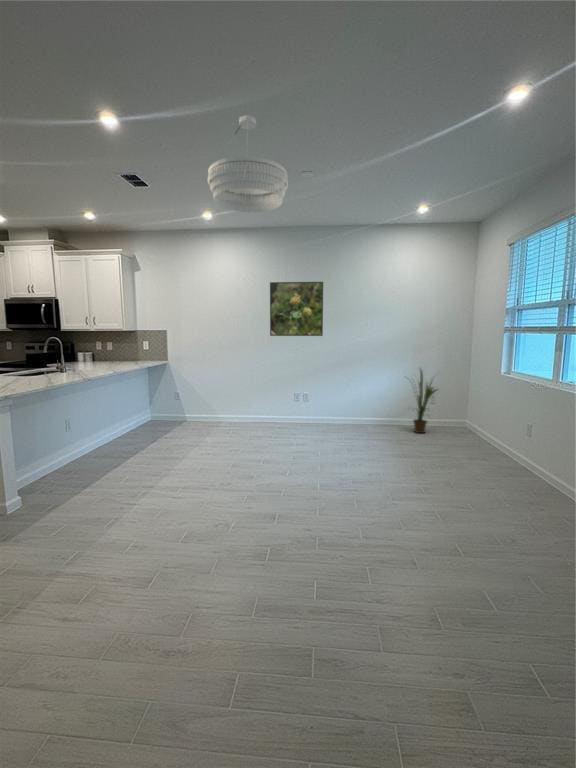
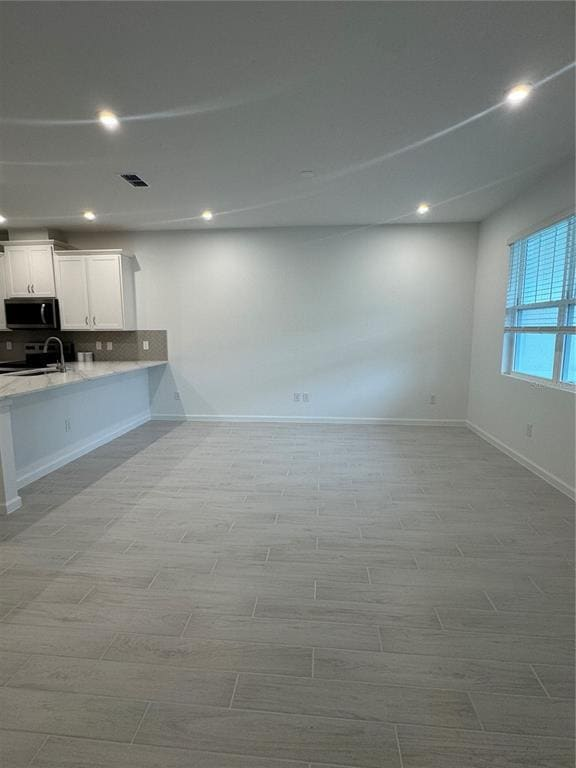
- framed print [269,281,324,337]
- chandelier [207,114,289,213]
- house plant [405,366,441,434]
